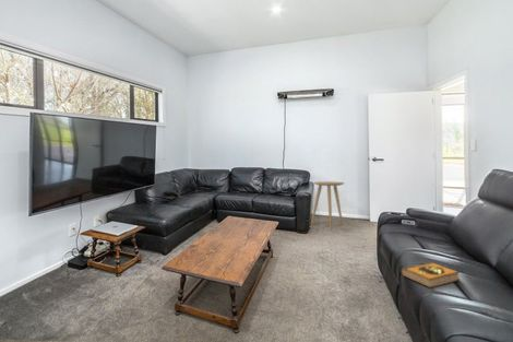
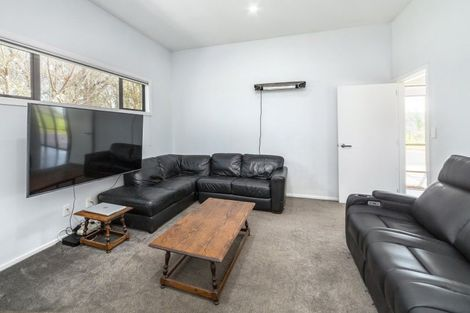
- hardback book [399,261,461,290]
- side table [310,180,345,233]
